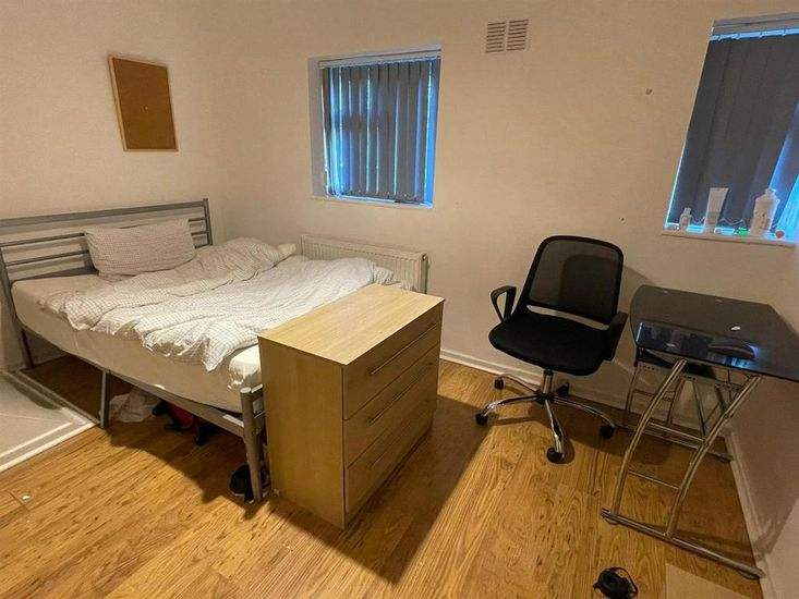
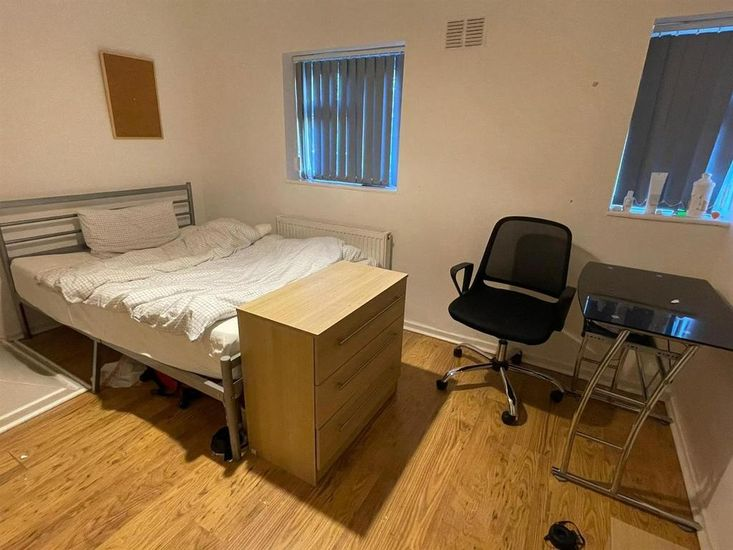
- computer mouse [707,340,756,360]
